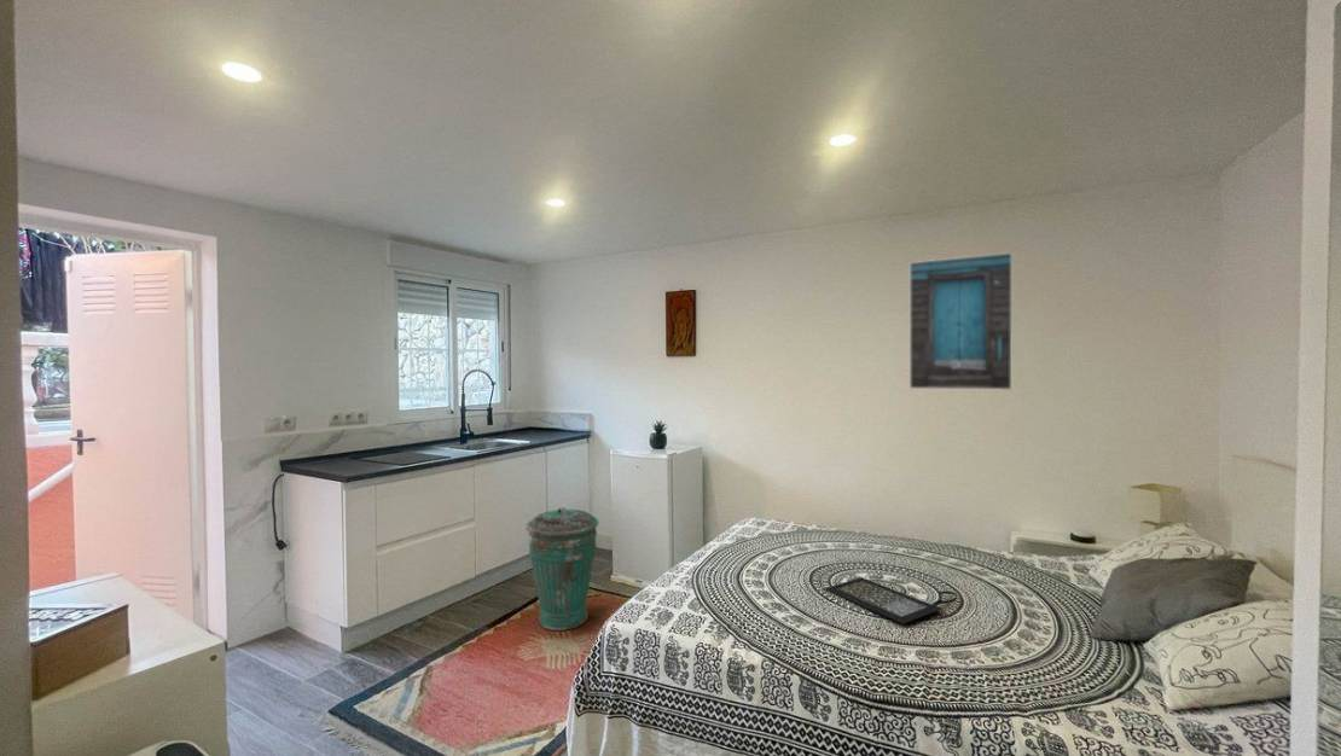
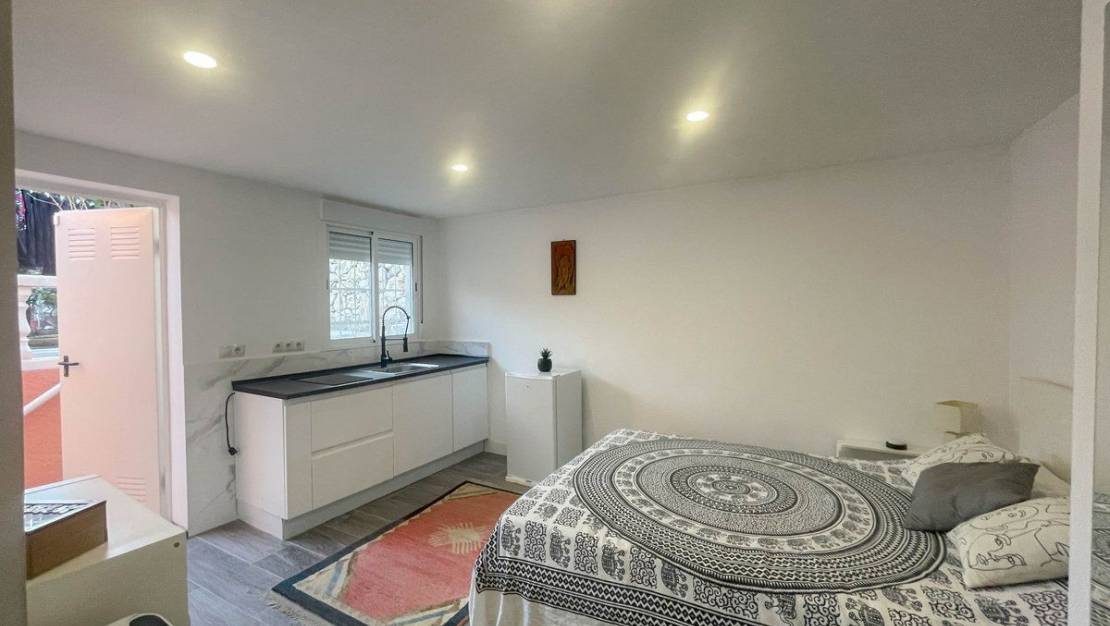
- clutch bag [824,576,958,626]
- trash can [524,506,599,632]
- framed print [908,251,1014,391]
